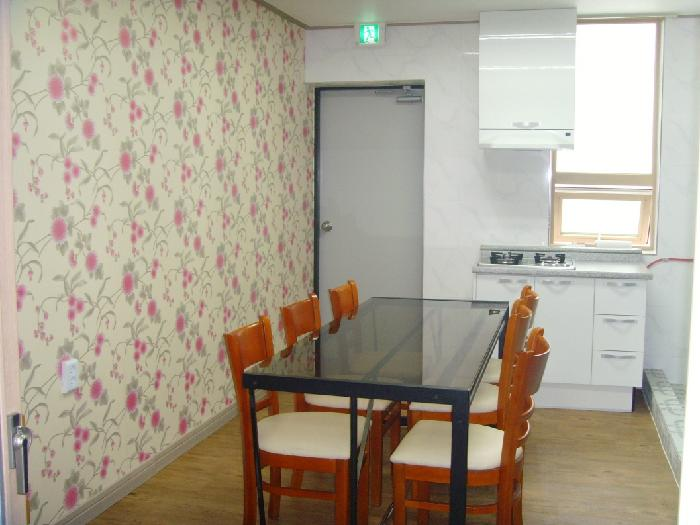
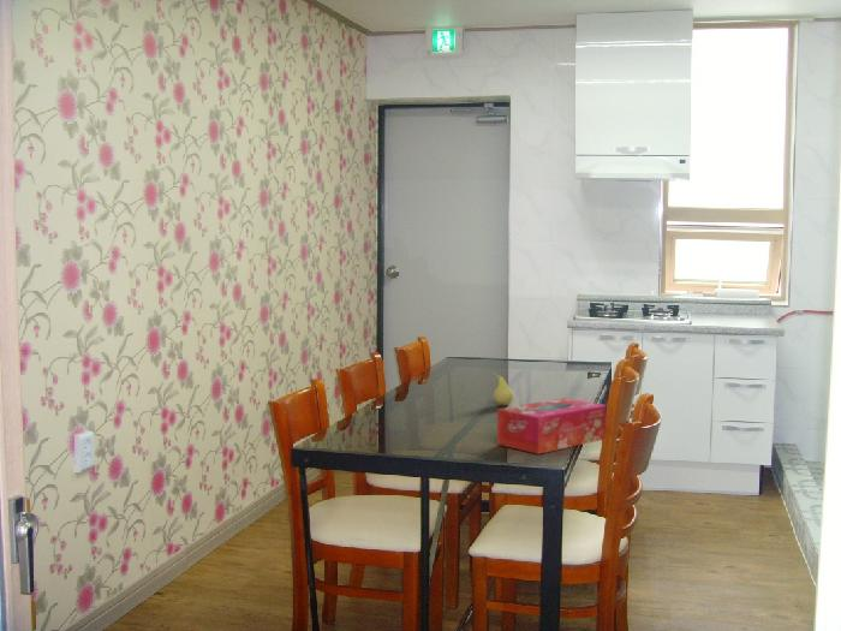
+ tissue box [496,397,608,456]
+ fruit [490,370,514,406]
